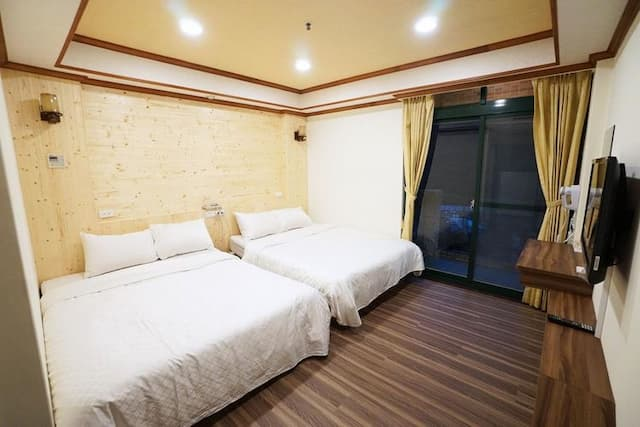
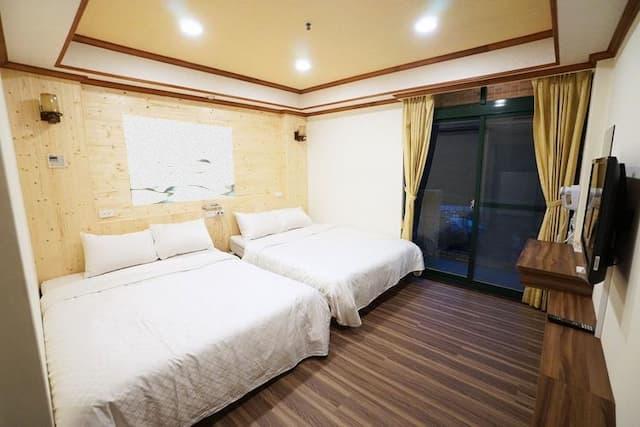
+ wall art [122,113,236,207]
